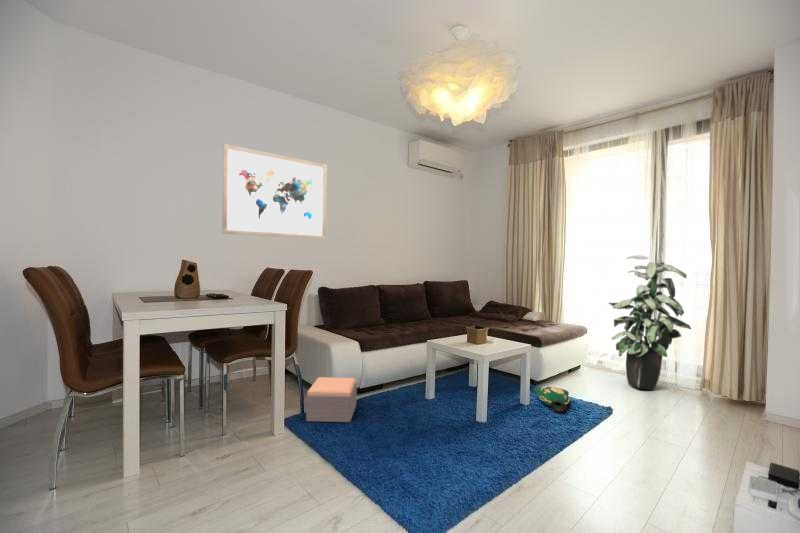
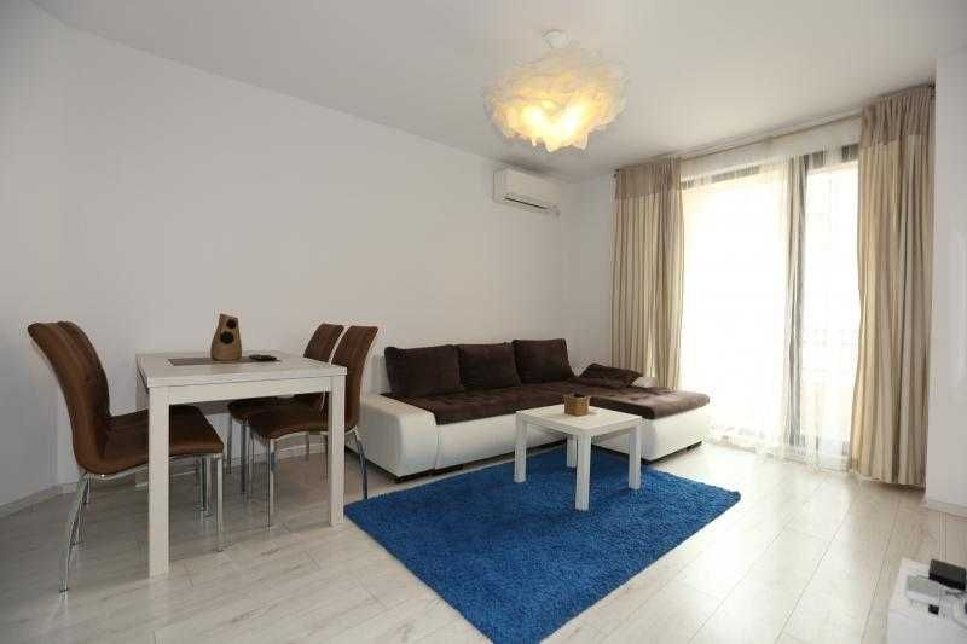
- footstool [305,376,358,423]
- bag [533,386,572,413]
- indoor plant [607,254,692,391]
- wall art [221,143,328,240]
